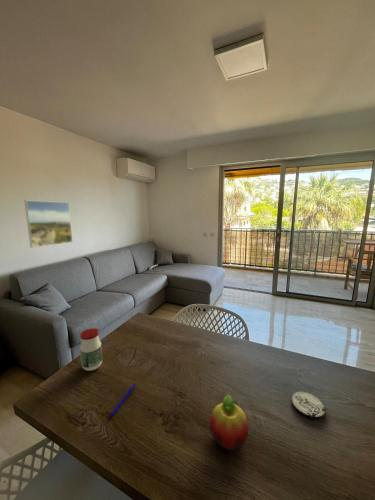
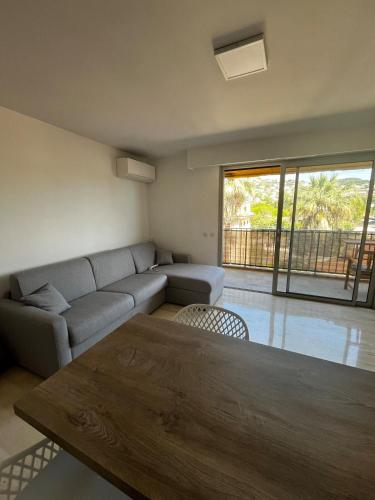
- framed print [24,199,74,249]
- pen [109,382,137,418]
- coaster [290,390,327,421]
- jar [79,327,103,372]
- fruit [209,393,249,451]
